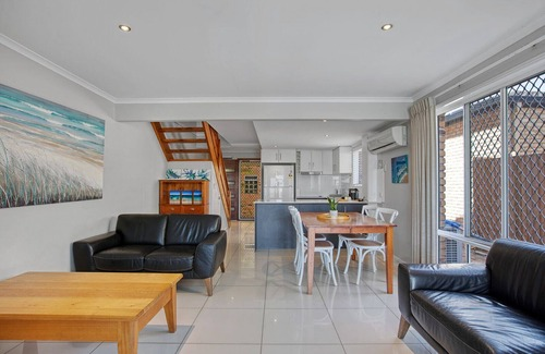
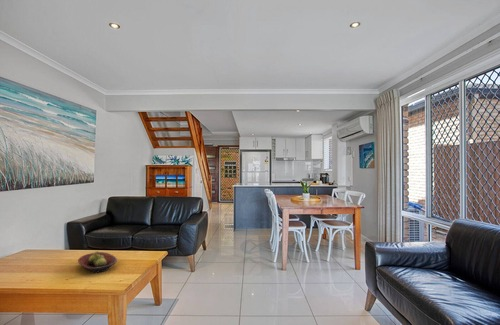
+ fruit bowl [77,250,118,274]
